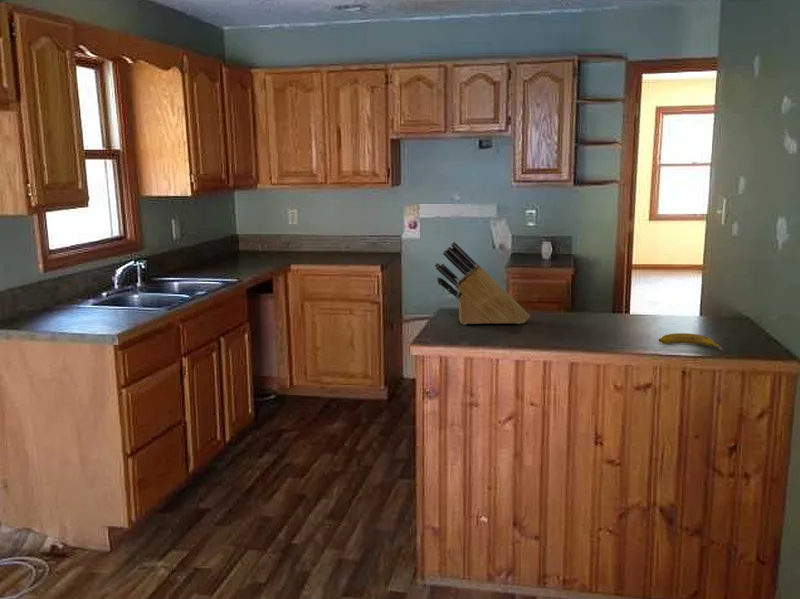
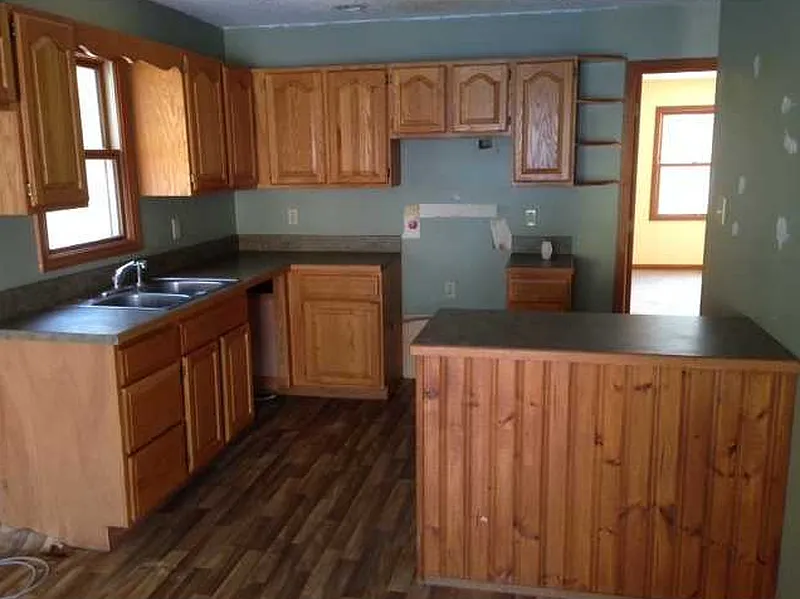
- knife block [434,241,531,326]
- fruit [658,332,726,352]
